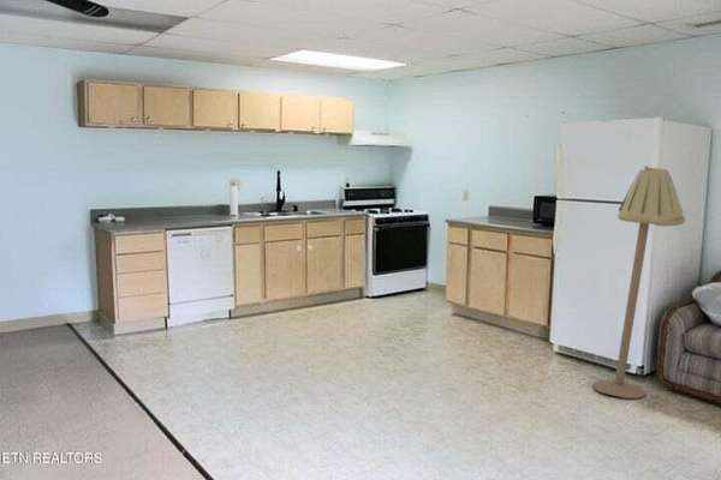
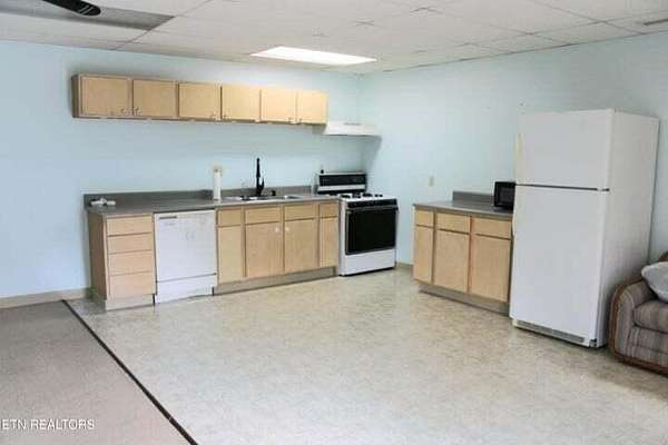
- floor lamp [591,164,686,400]
